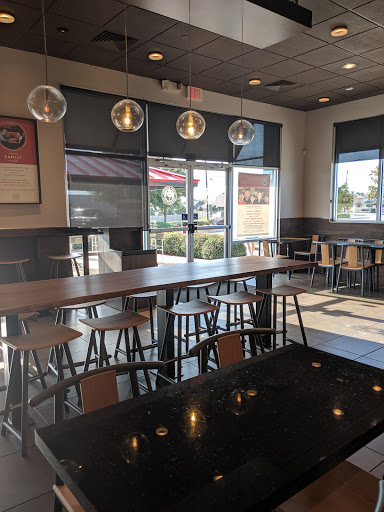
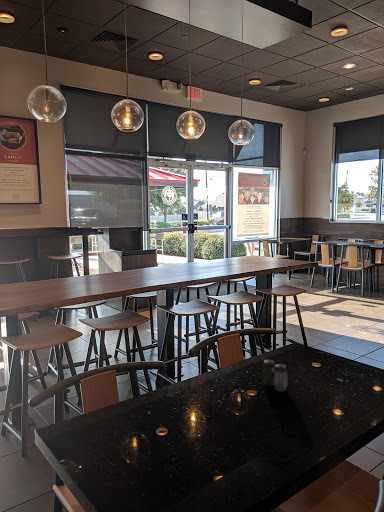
+ salt and pepper shaker [261,359,289,392]
